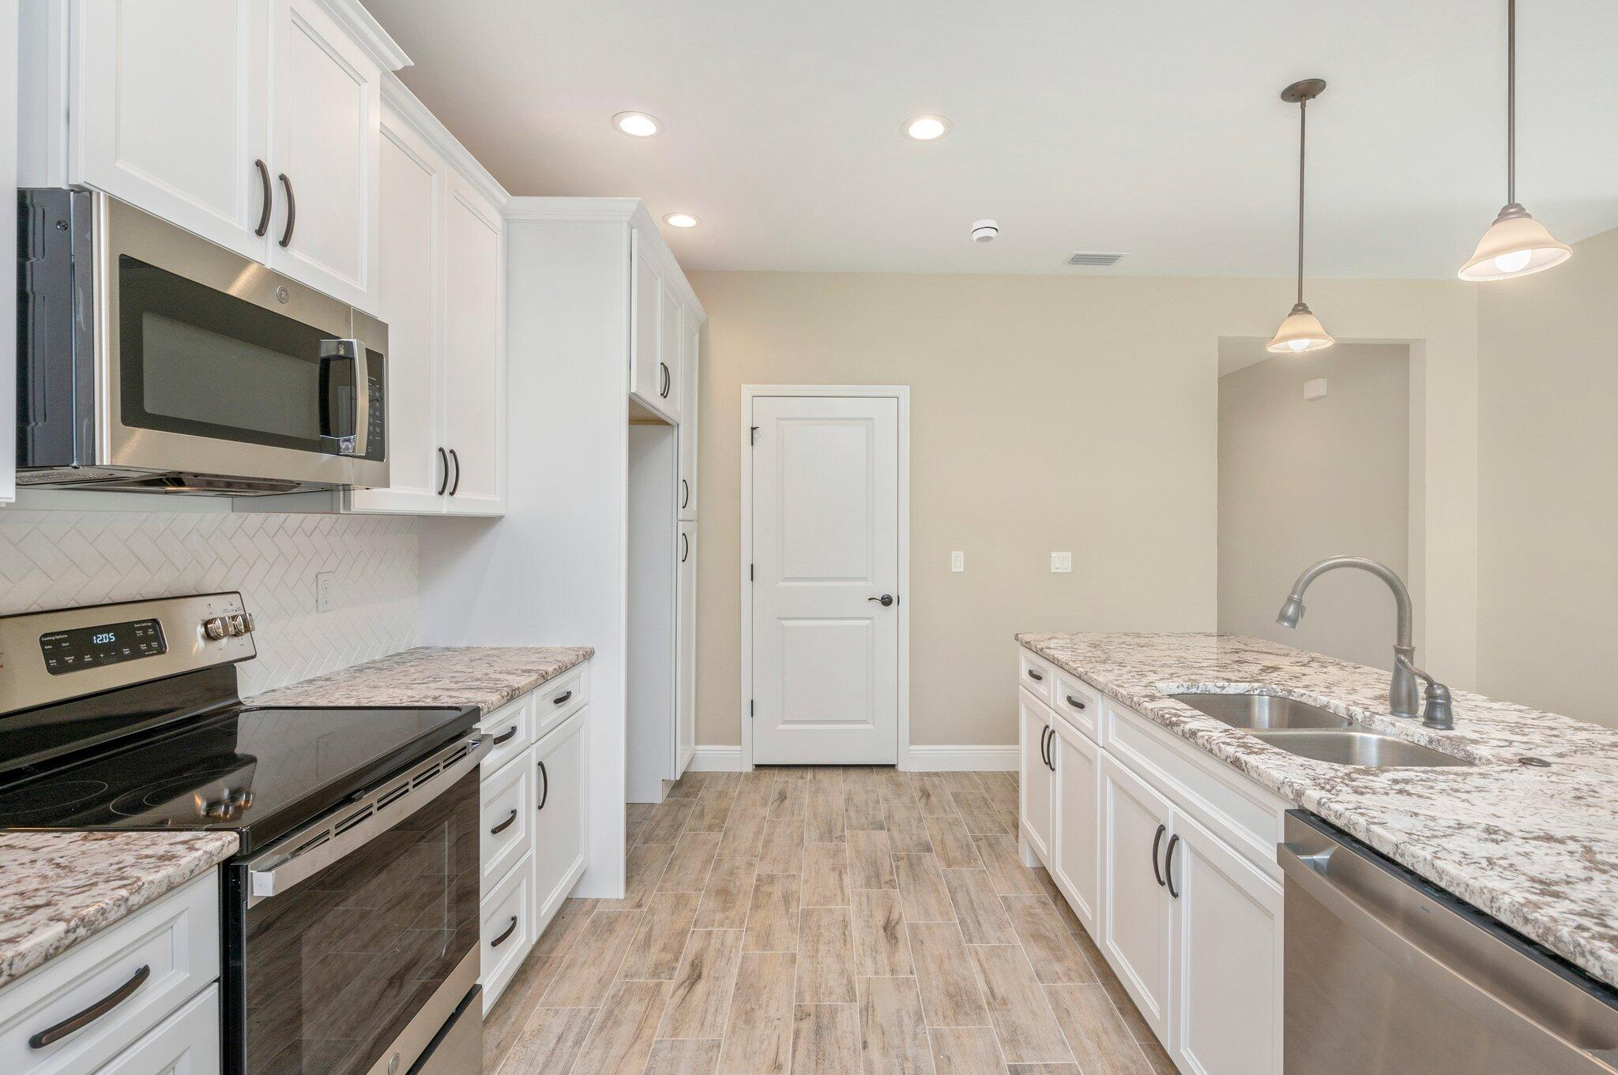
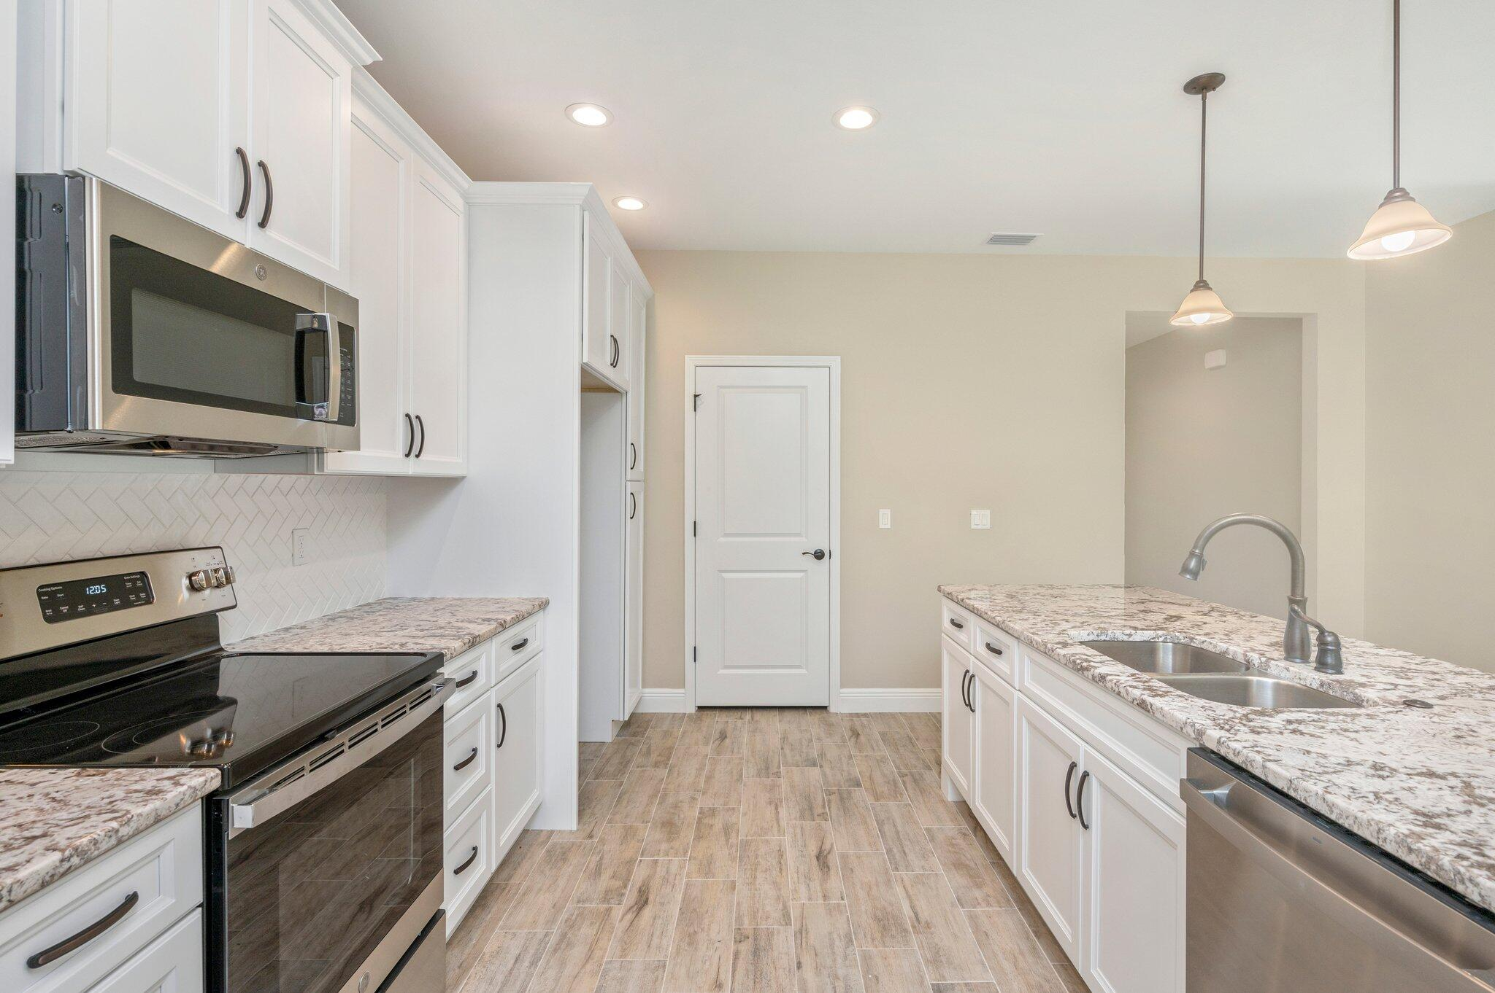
- smoke detector [970,218,1000,244]
